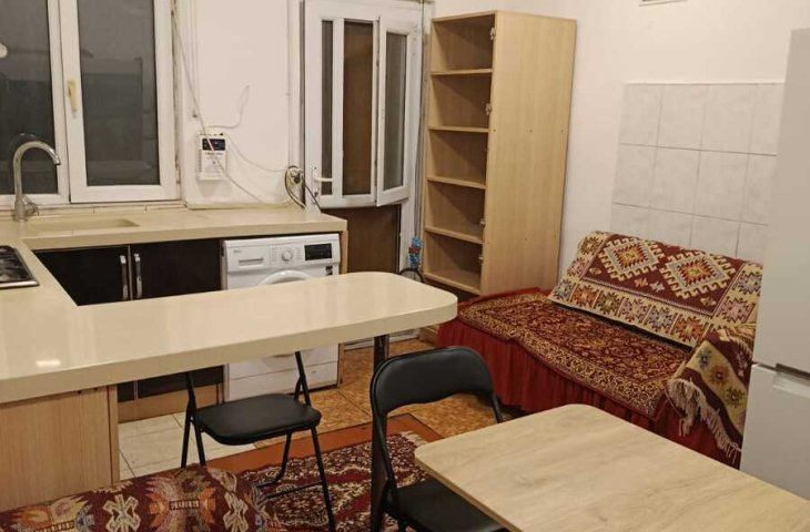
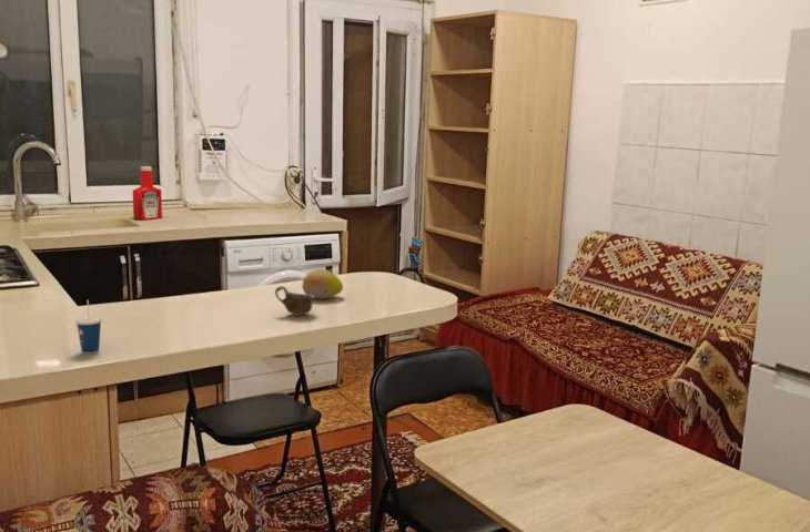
+ cup [74,299,103,355]
+ cup [274,285,315,317]
+ fruit [301,268,344,300]
+ soap bottle [132,165,163,221]
